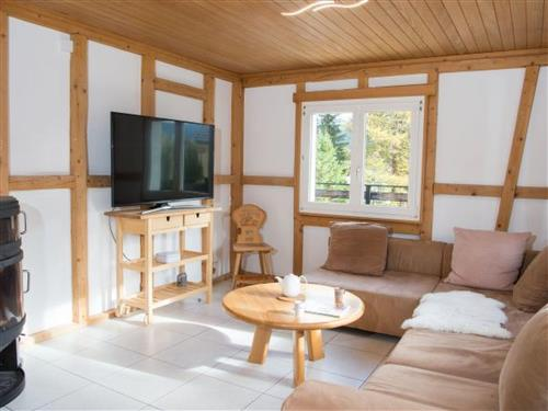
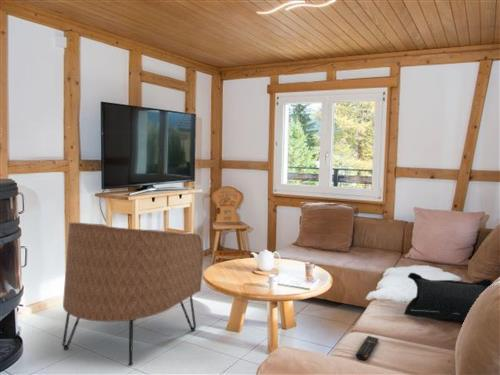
+ cushion [403,272,494,322]
+ armchair [61,222,204,367]
+ remote control [355,335,380,361]
